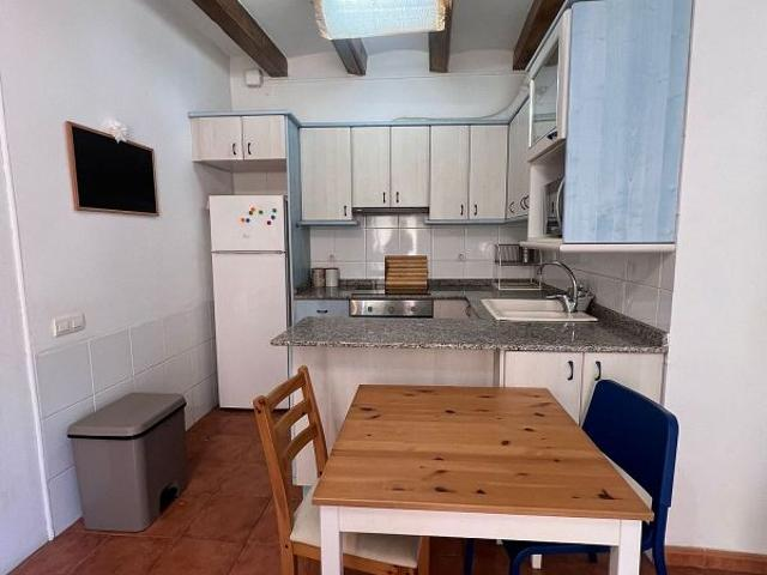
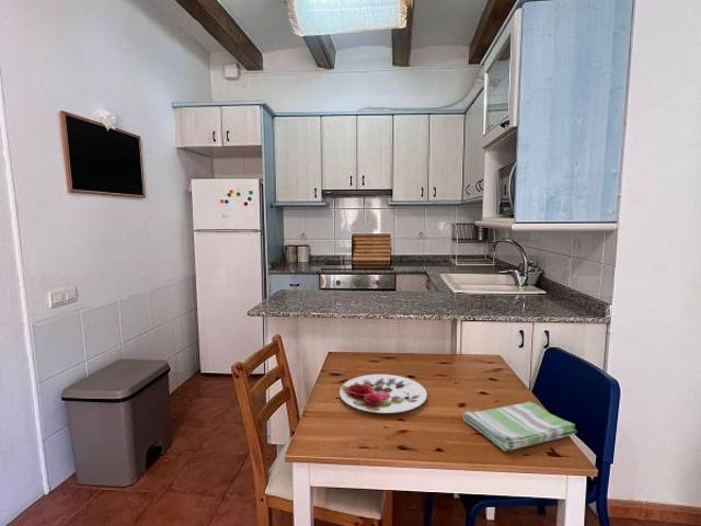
+ plate [338,374,428,414]
+ dish towel [462,401,578,453]
